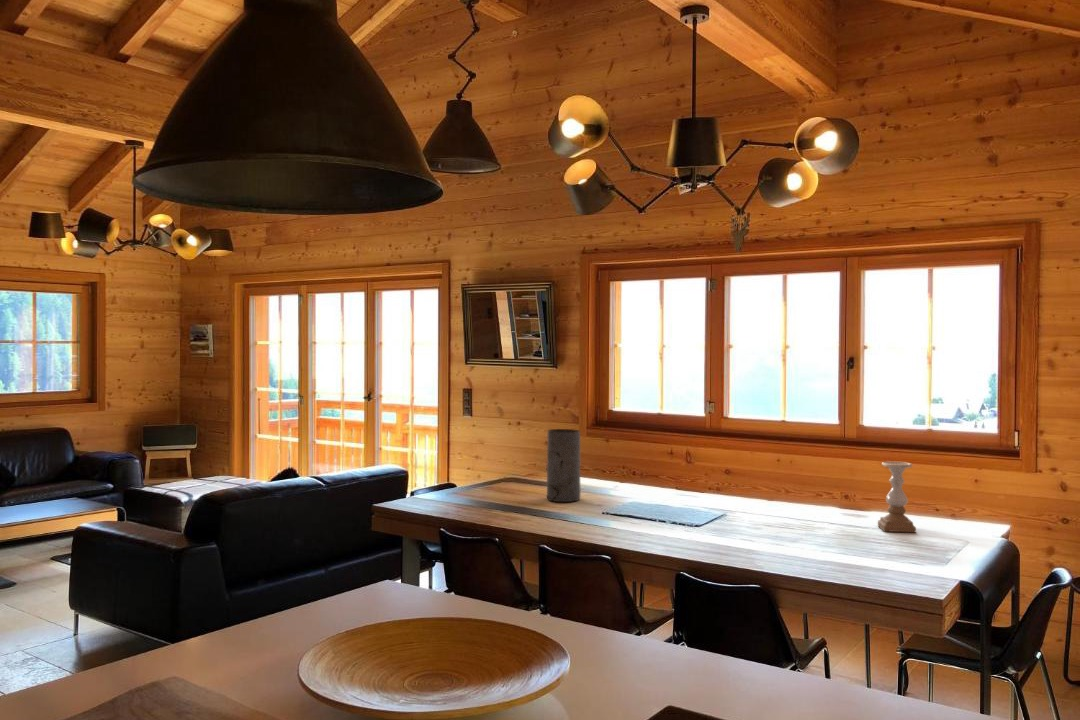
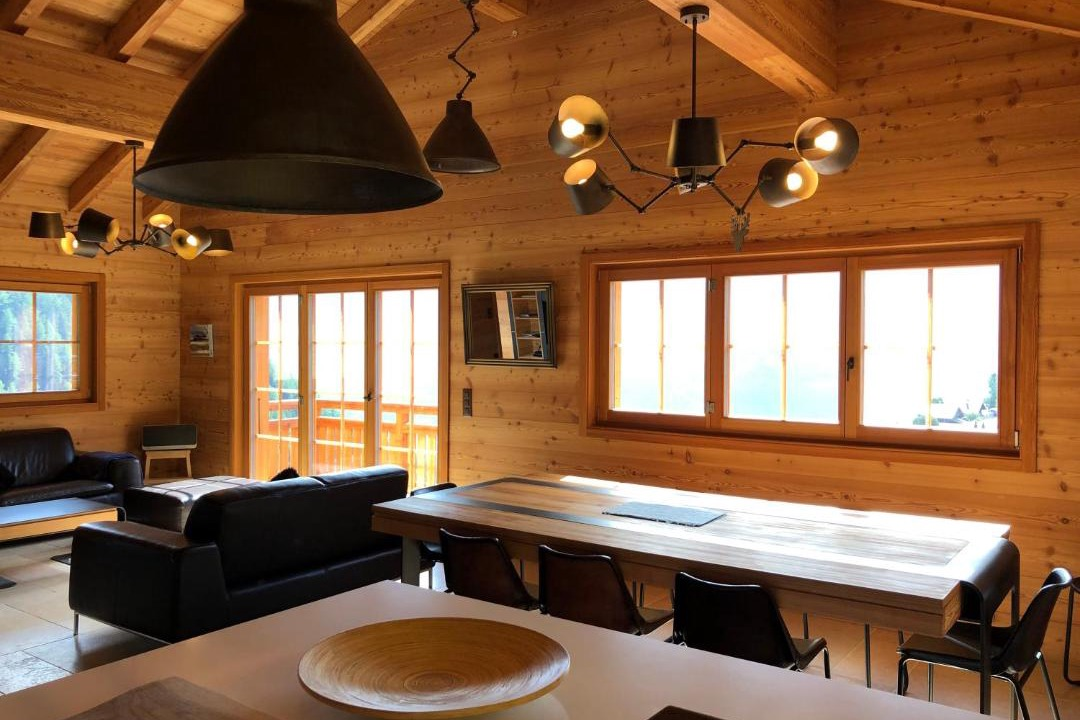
- candle holder [877,461,917,533]
- vase [546,428,582,503]
